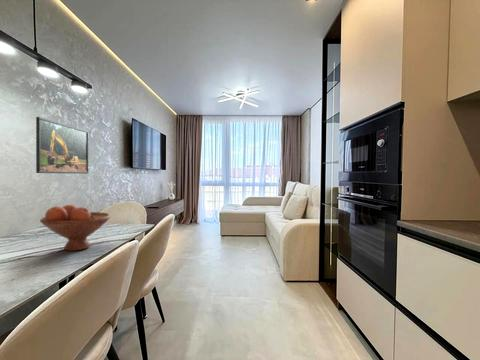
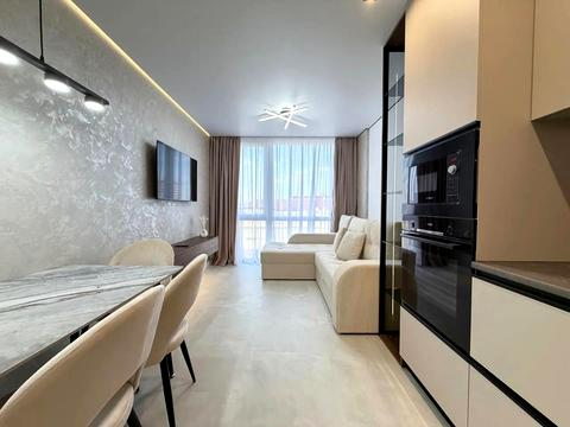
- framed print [35,116,89,175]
- fruit bowl [39,204,112,252]
